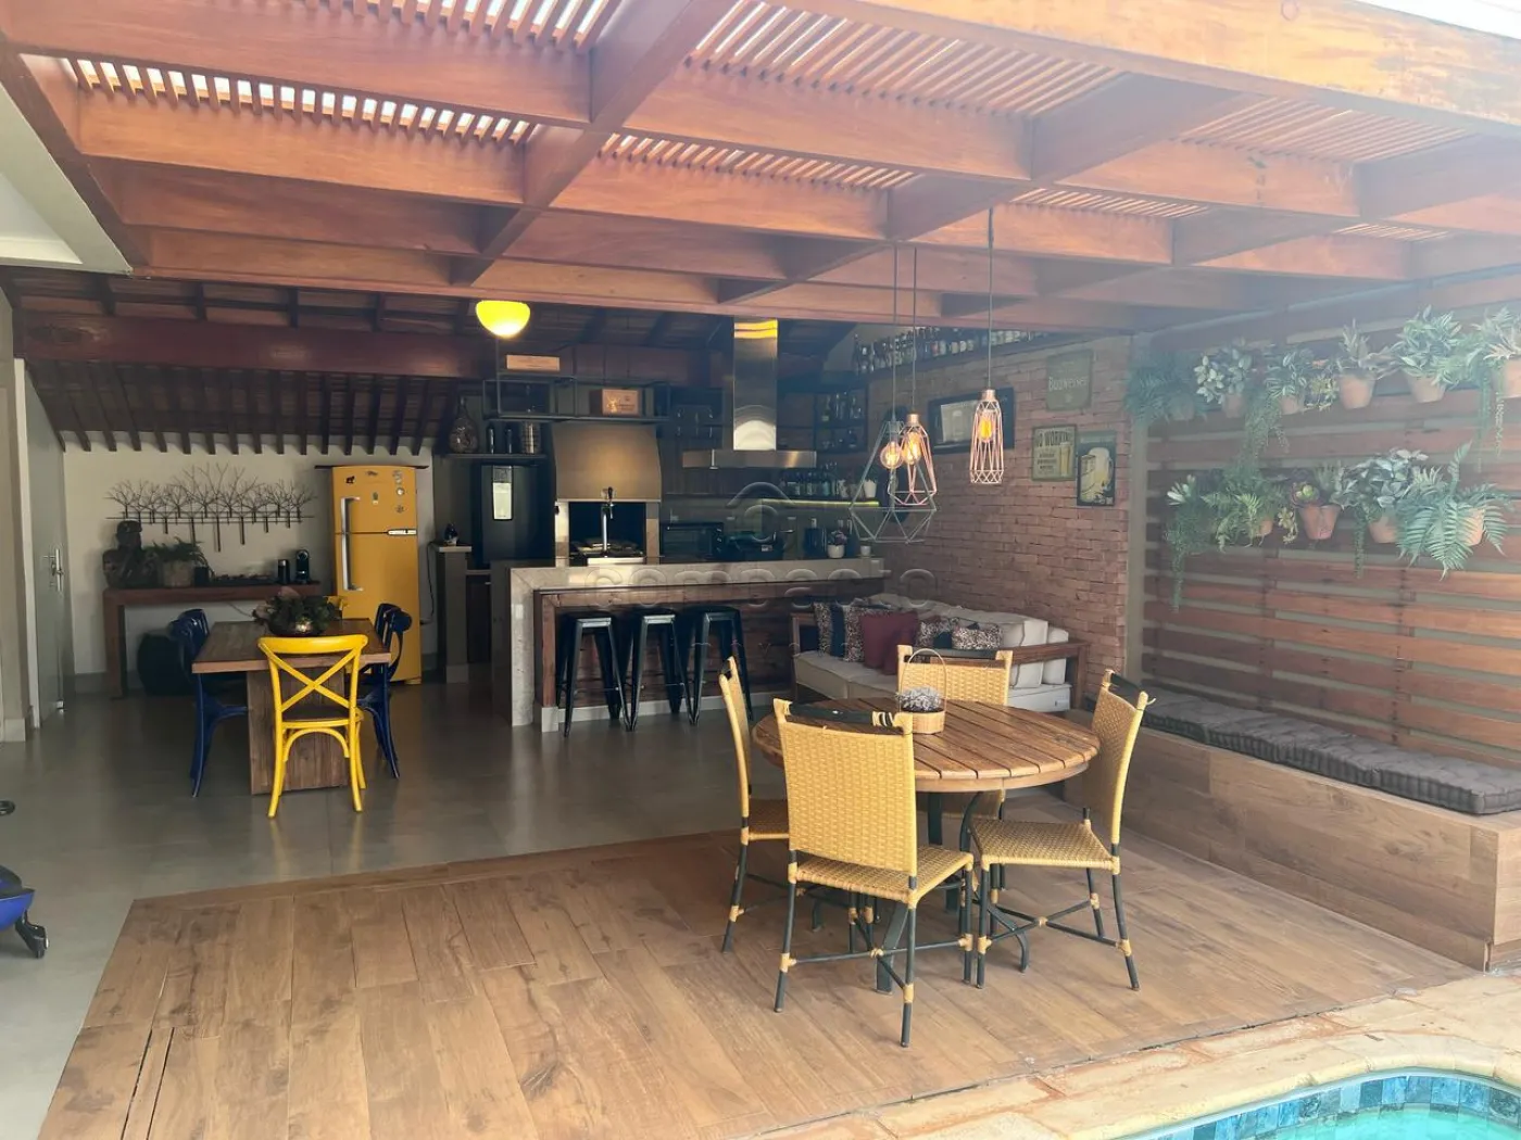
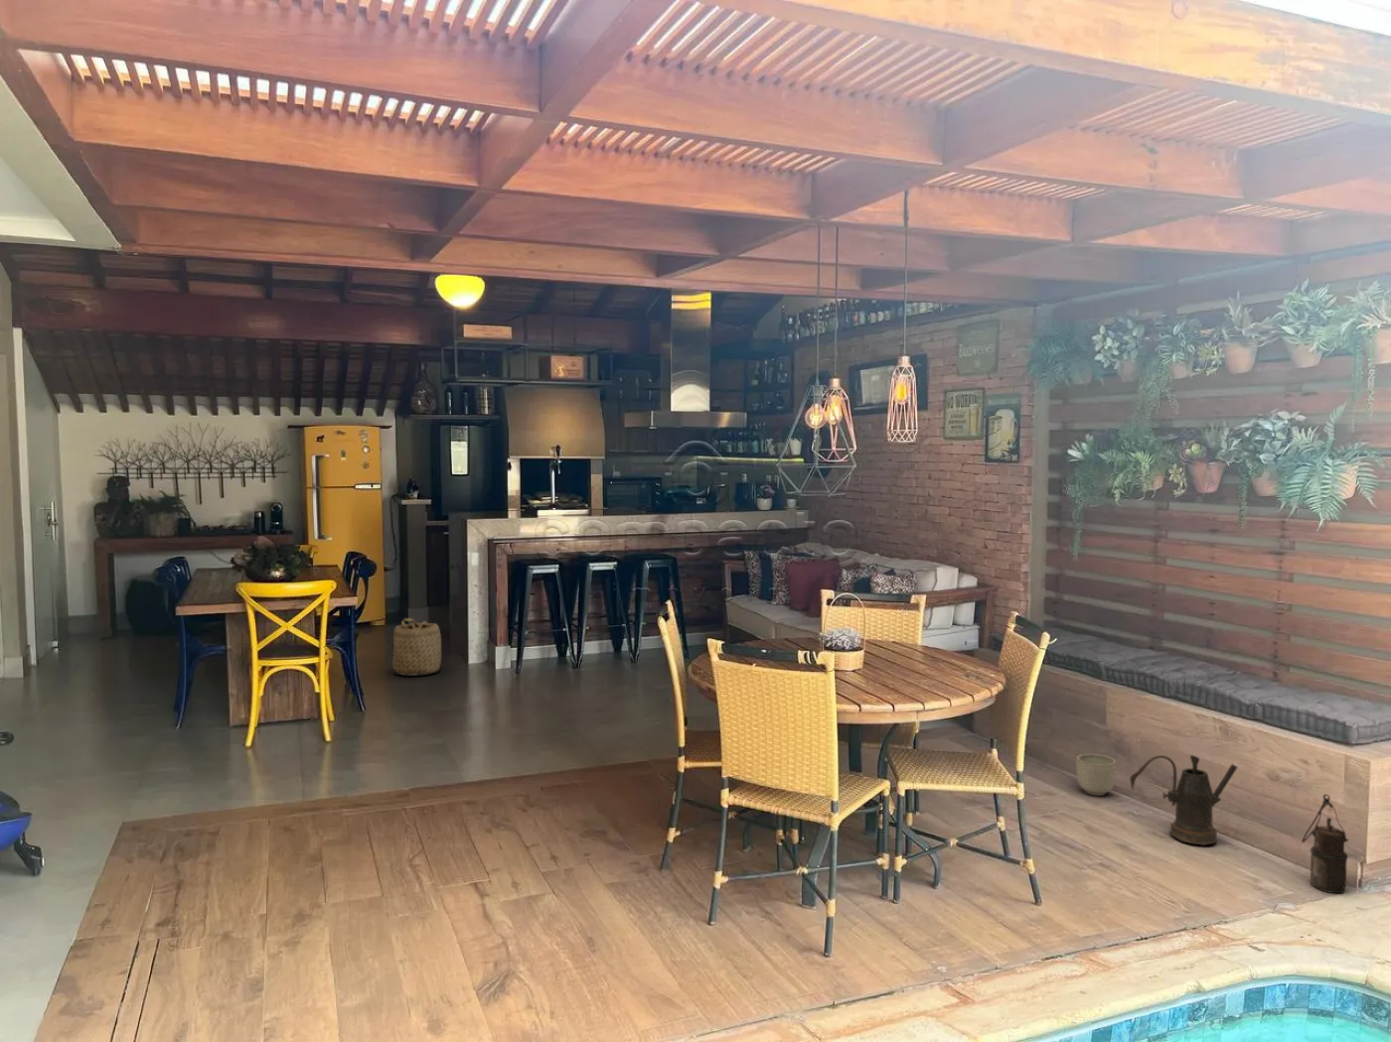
+ planter [1076,753,1117,797]
+ lantern [1300,792,1349,894]
+ watering can [1129,754,1239,846]
+ basket [391,617,442,676]
